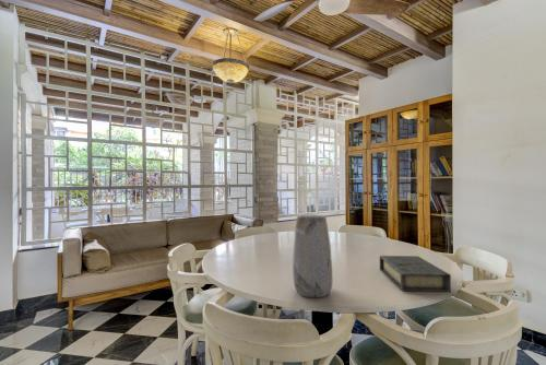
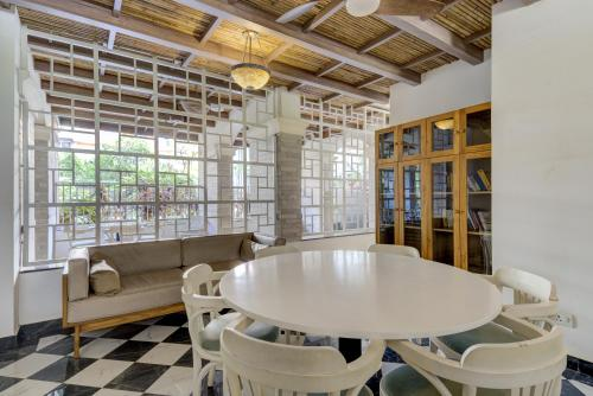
- vase [292,213,334,298]
- book [379,255,452,293]
